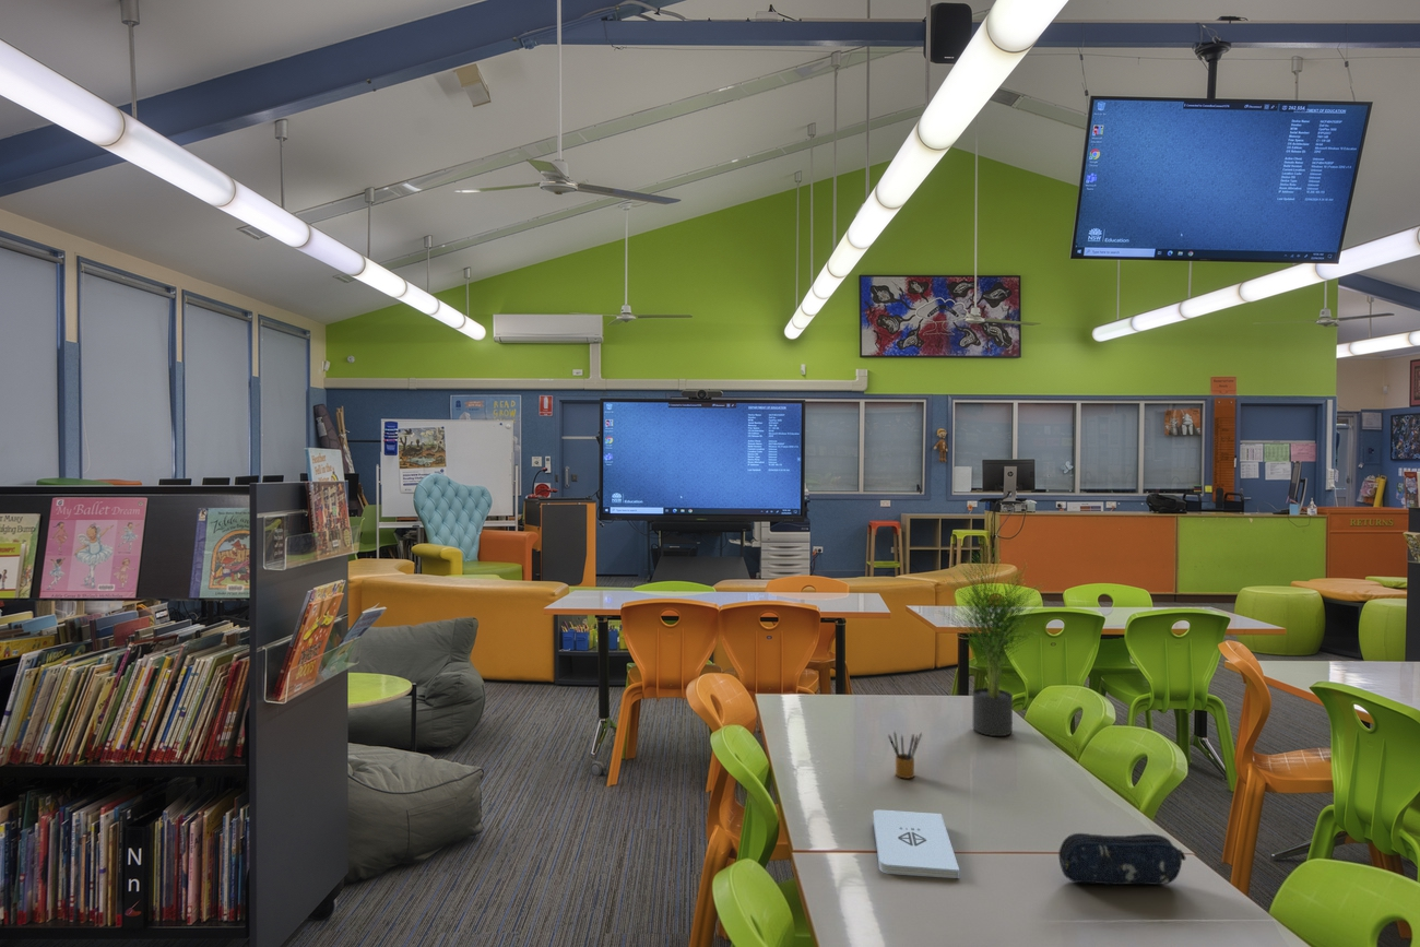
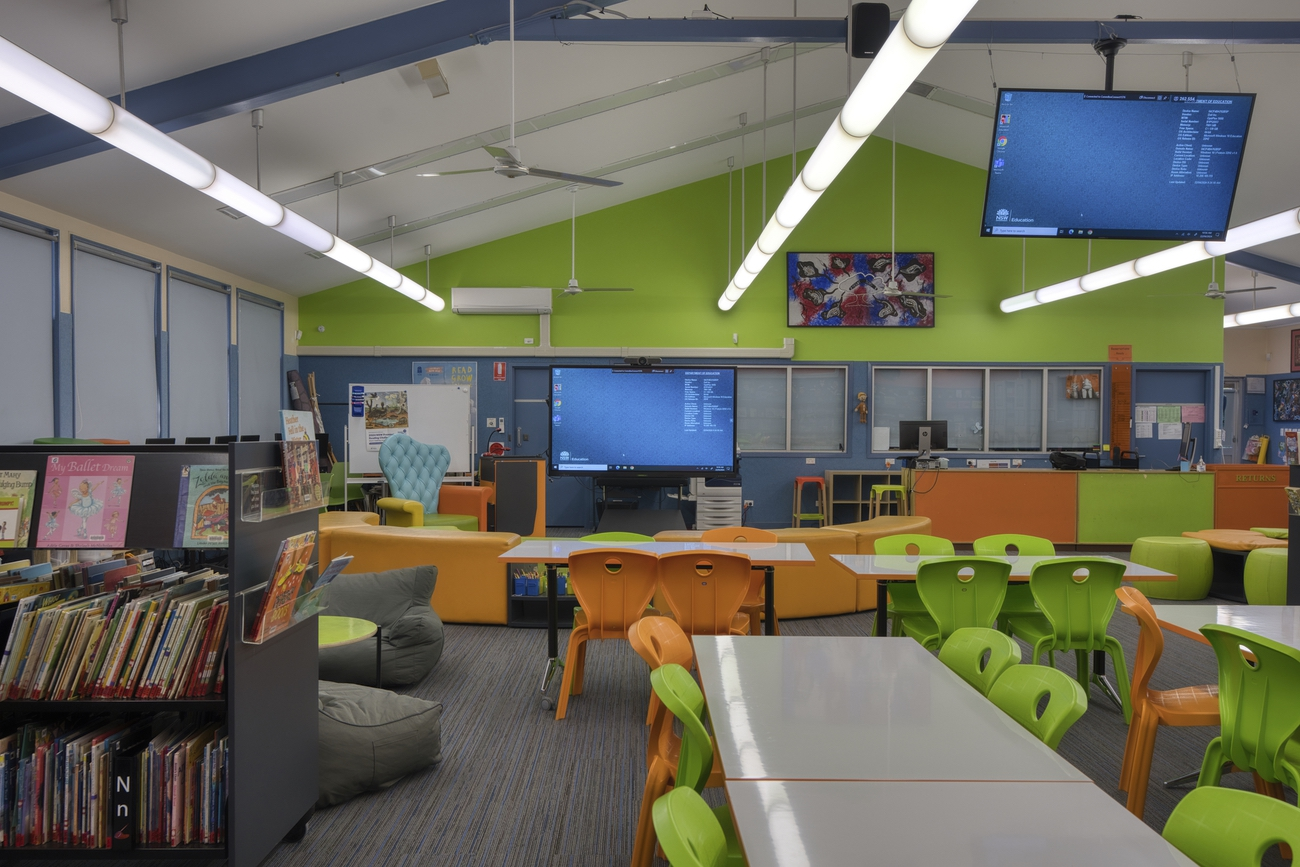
- potted plant [932,538,1048,737]
- notepad [873,808,960,879]
- pencil box [887,731,923,780]
- pencil case [1057,832,1186,886]
